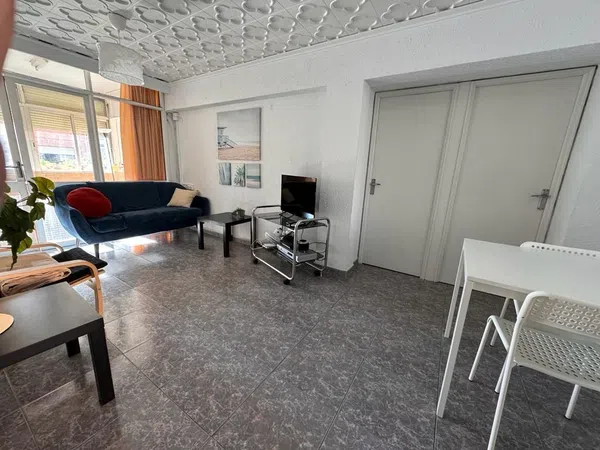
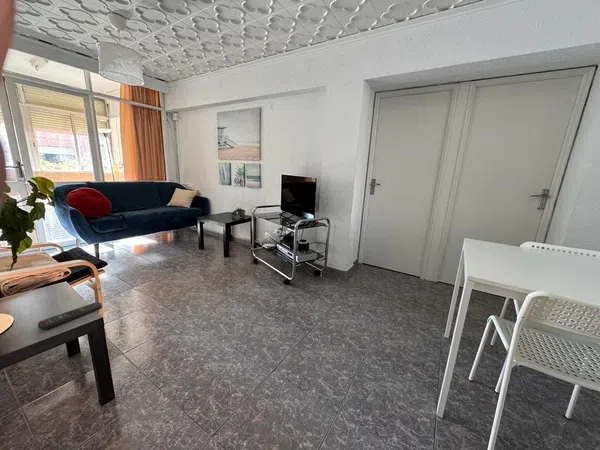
+ remote control [37,301,103,330]
